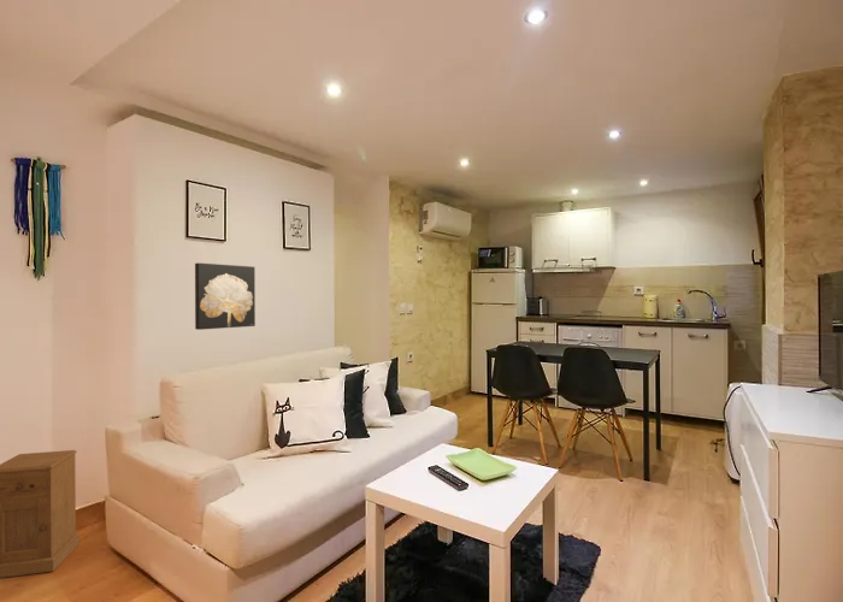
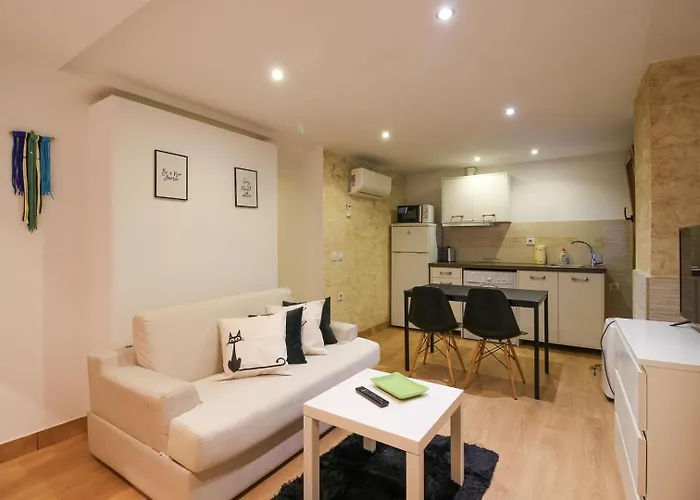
- nightstand [0,449,81,579]
- wall art [194,261,257,331]
